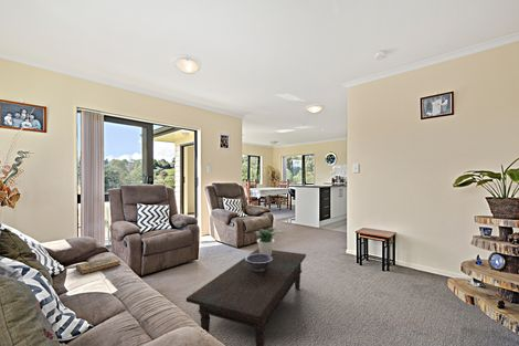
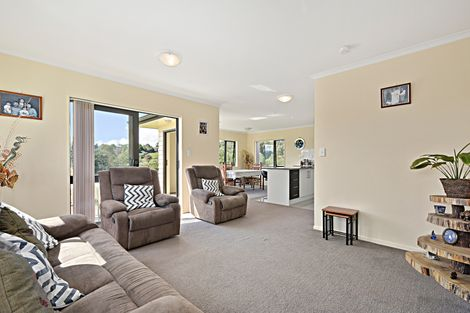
- potted plant [253,227,285,255]
- hardback book [75,255,121,276]
- decorative bowl [244,253,273,271]
- coffee table [186,248,307,346]
